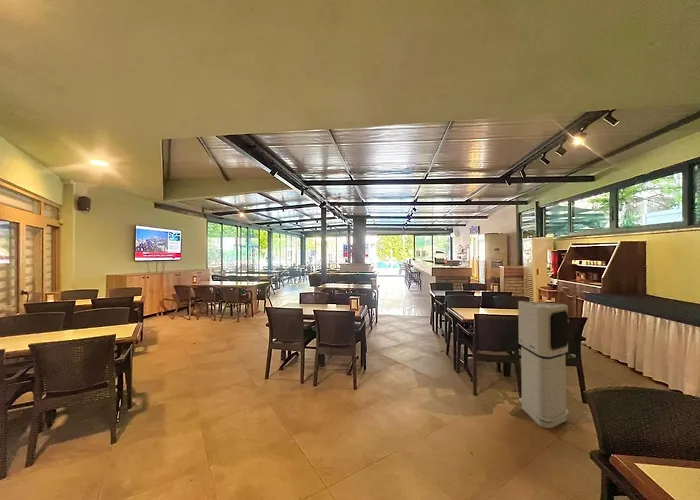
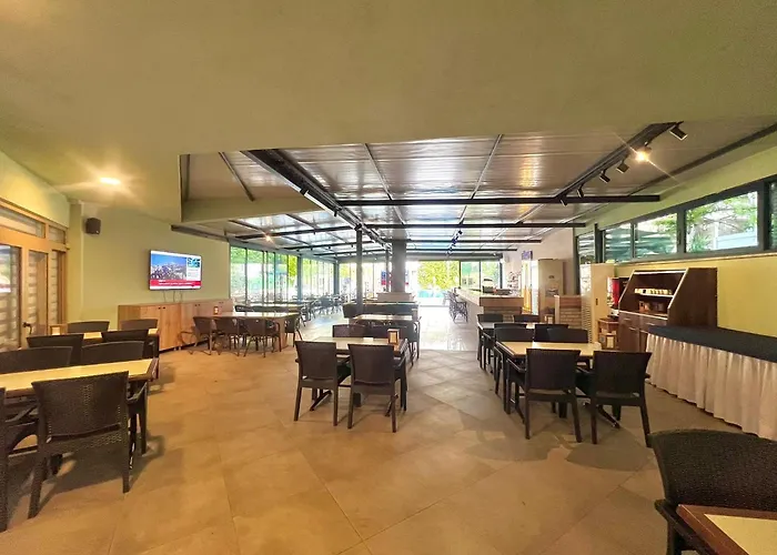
- air purifier [517,300,570,429]
